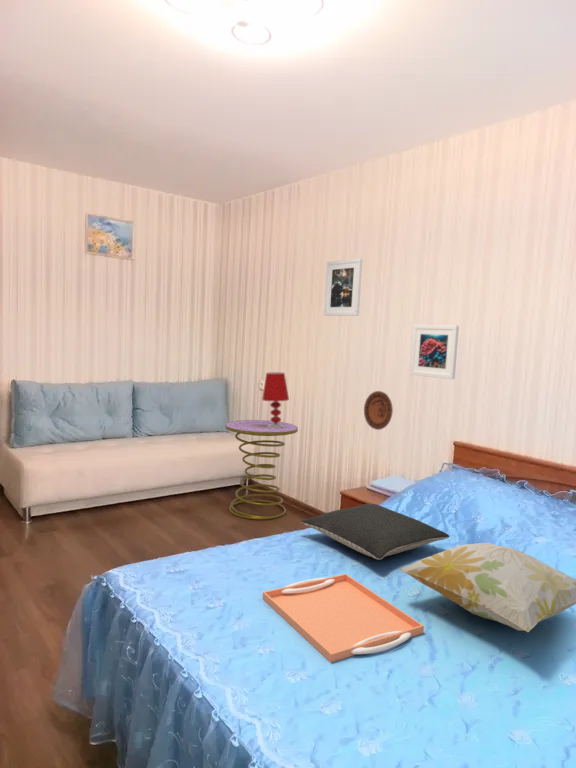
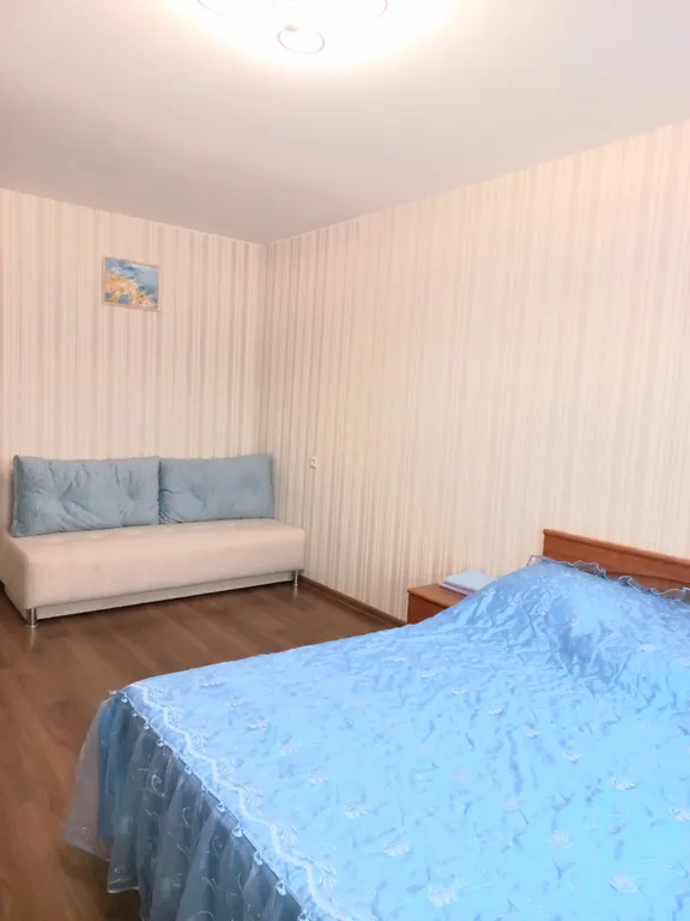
- decorative plate [363,390,394,431]
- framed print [323,257,363,317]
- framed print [409,324,460,380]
- pillow [300,503,450,560]
- serving tray [262,573,425,663]
- table lamp [261,371,290,428]
- decorative pillow [398,542,576,633]
- side table [224,419,299,520]
